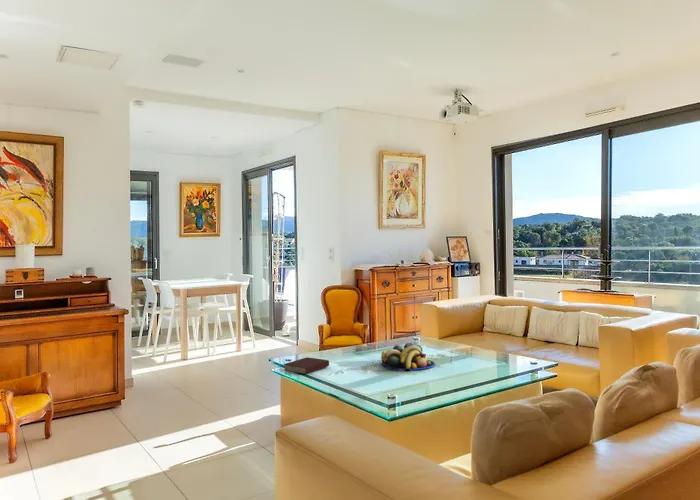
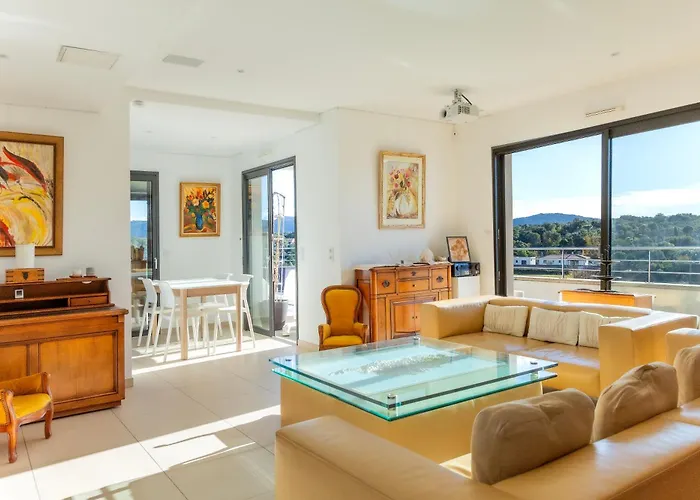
- fruit bowl [380,342,436,372]
- book [283,356,330,375]
